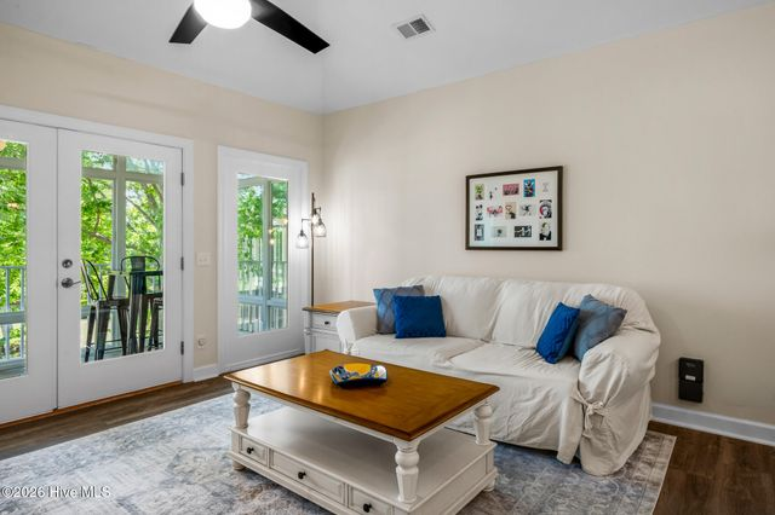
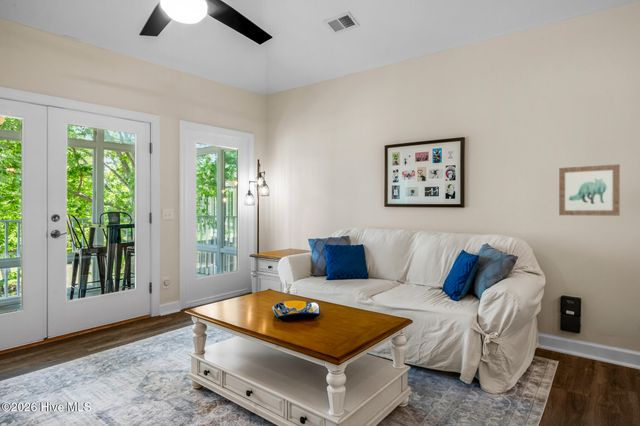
+ wall art [558,163,621,217]
